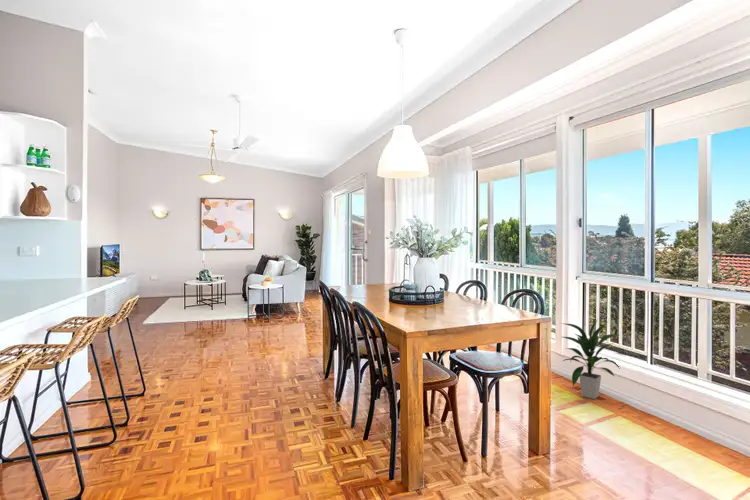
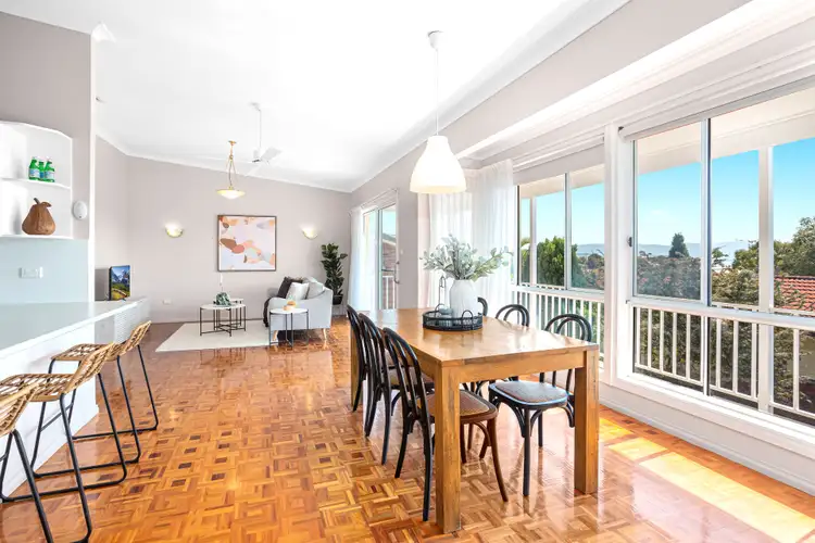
- indoor plant [560,318,620,400]
